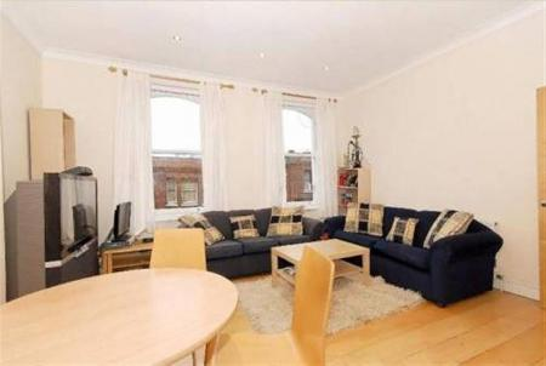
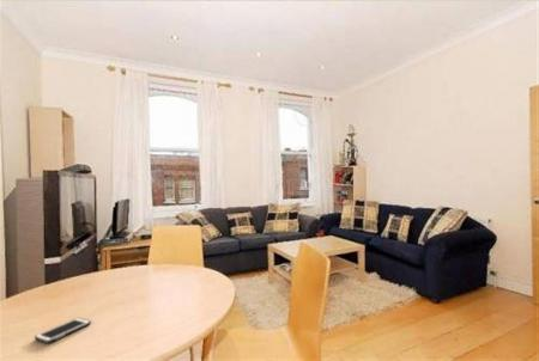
+ cell phone [34,317,92,344]
